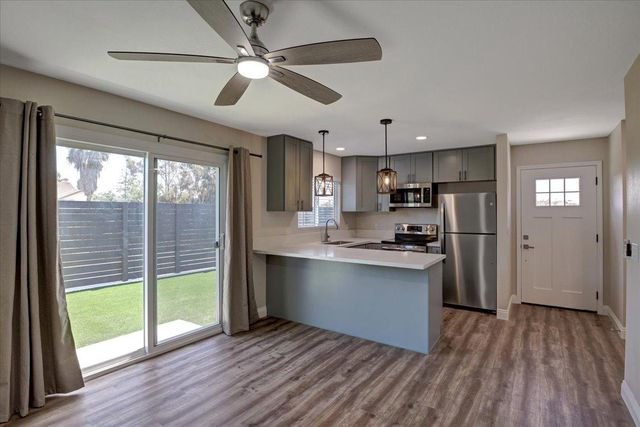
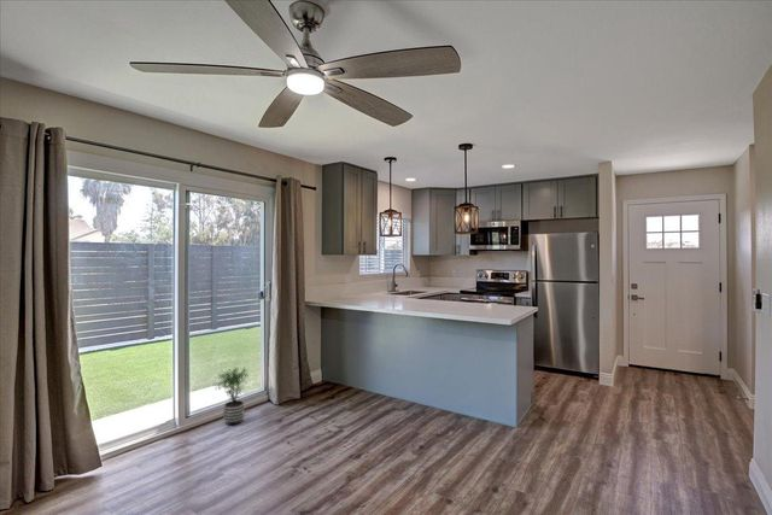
+ potted plant [212,367,252,426]
